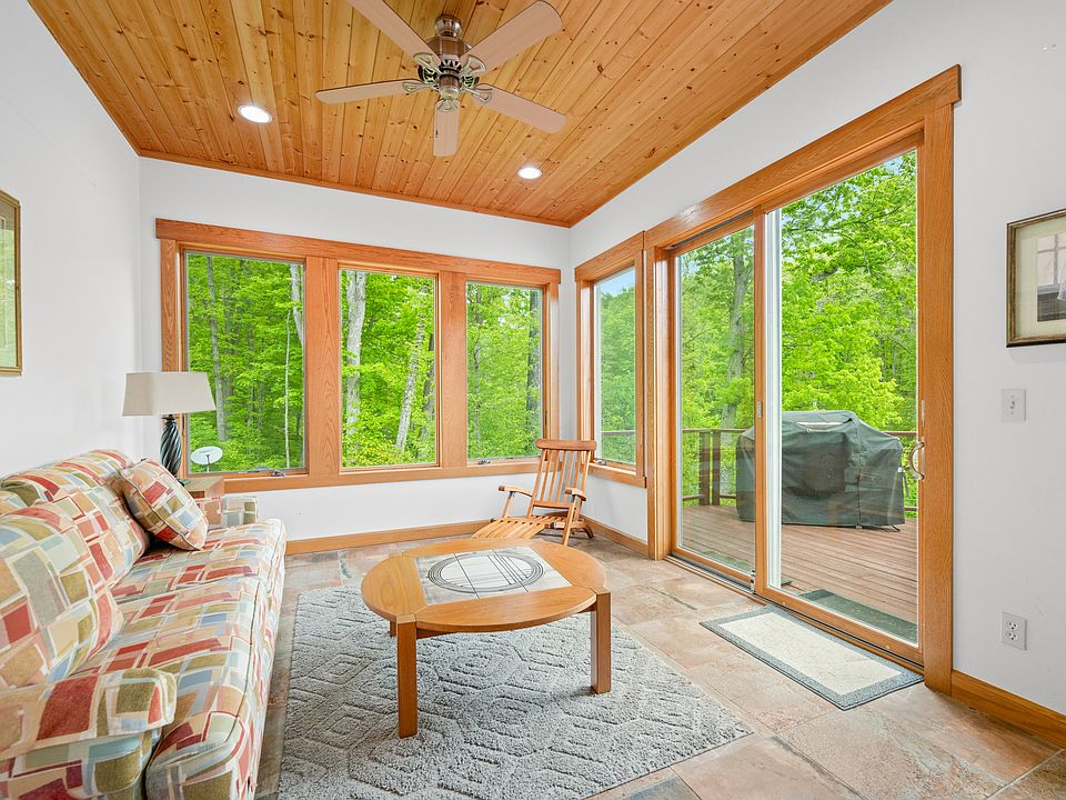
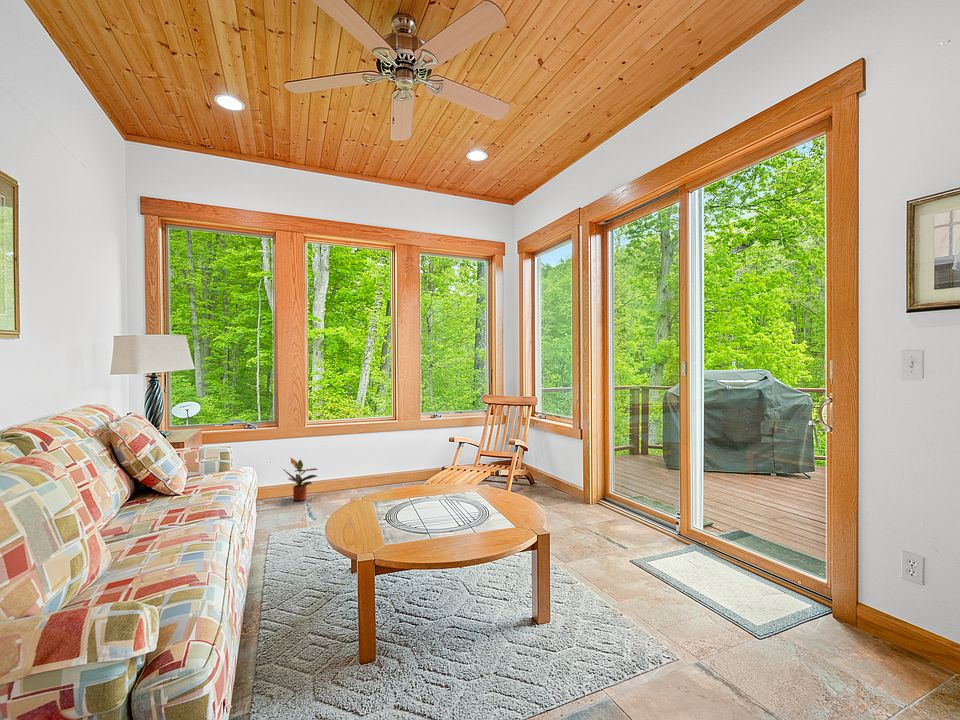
+ potted plant [281,457,319,502]
